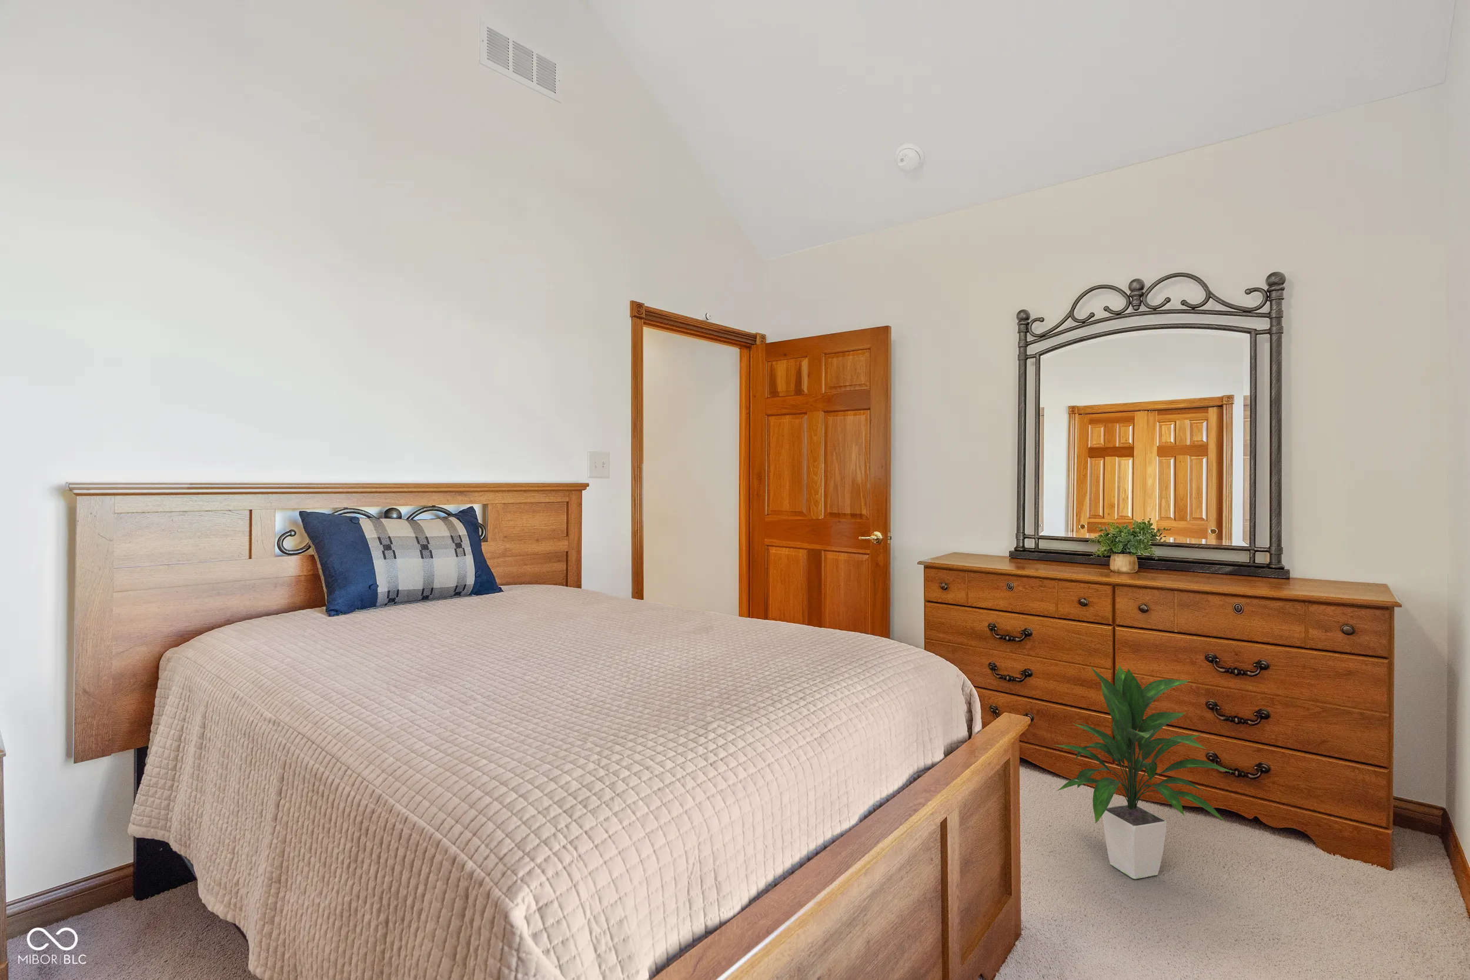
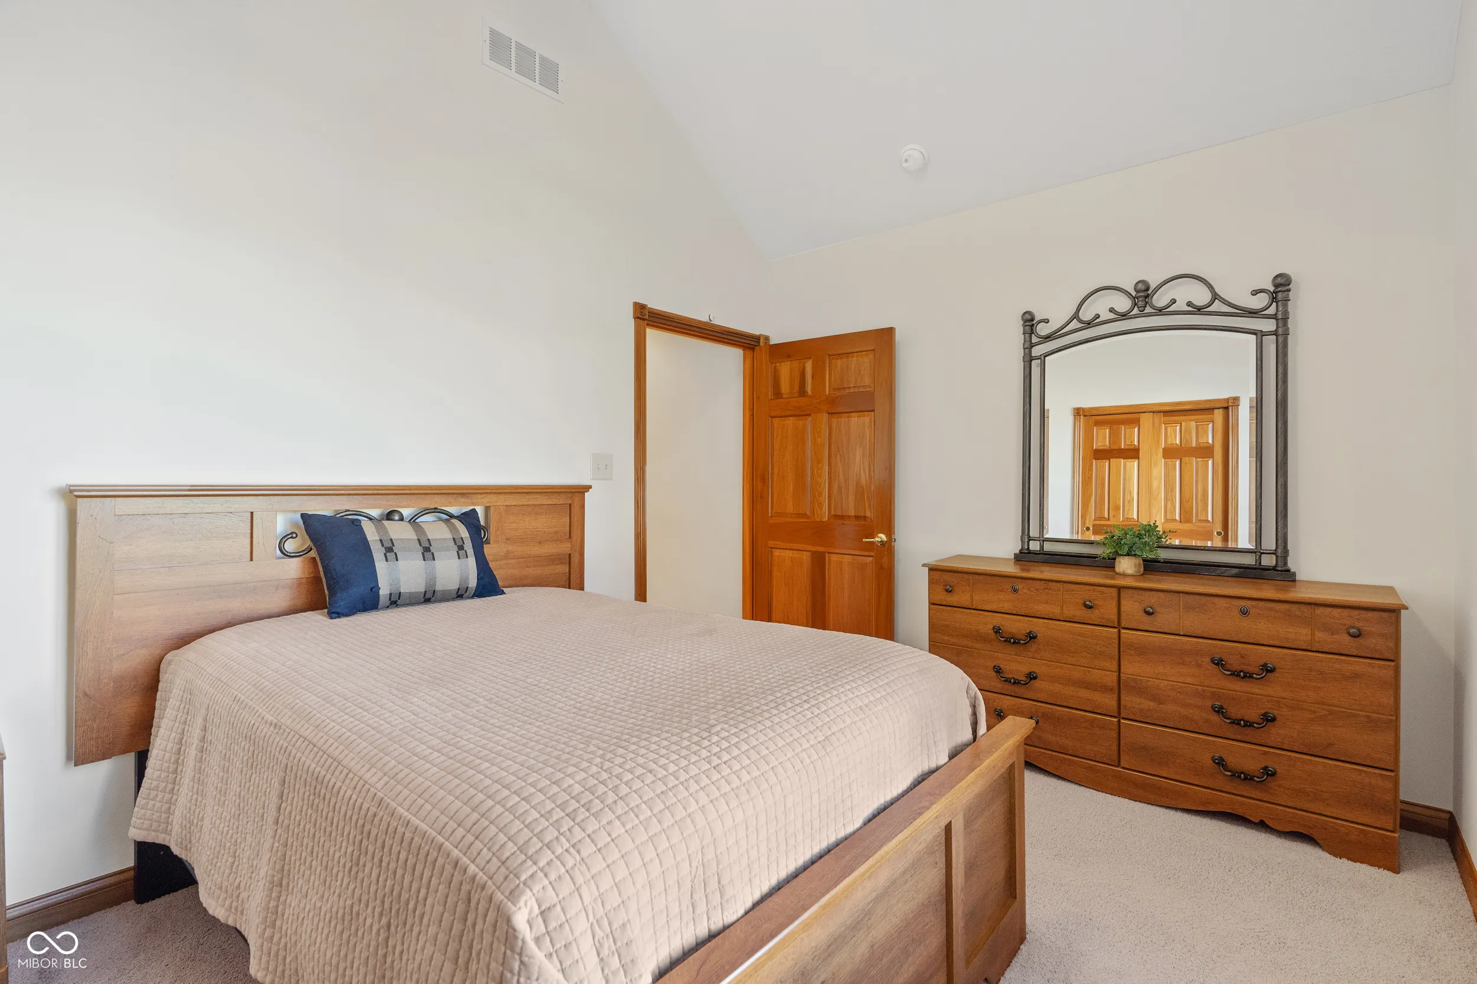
- indoor plant [1053,664,1234,879]
